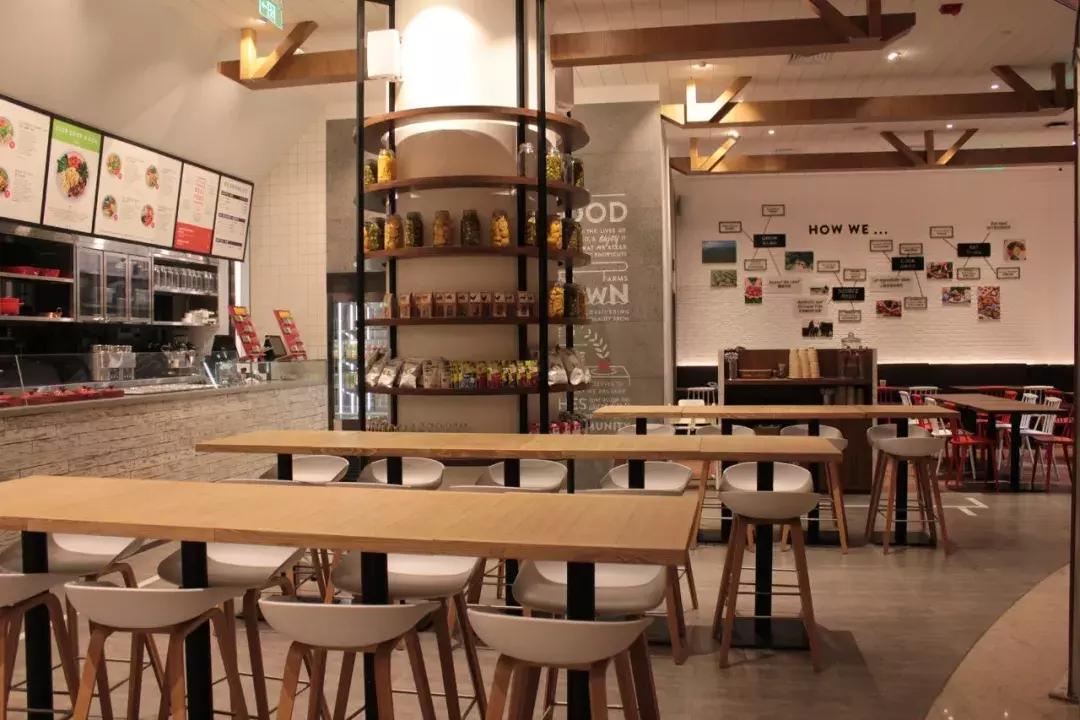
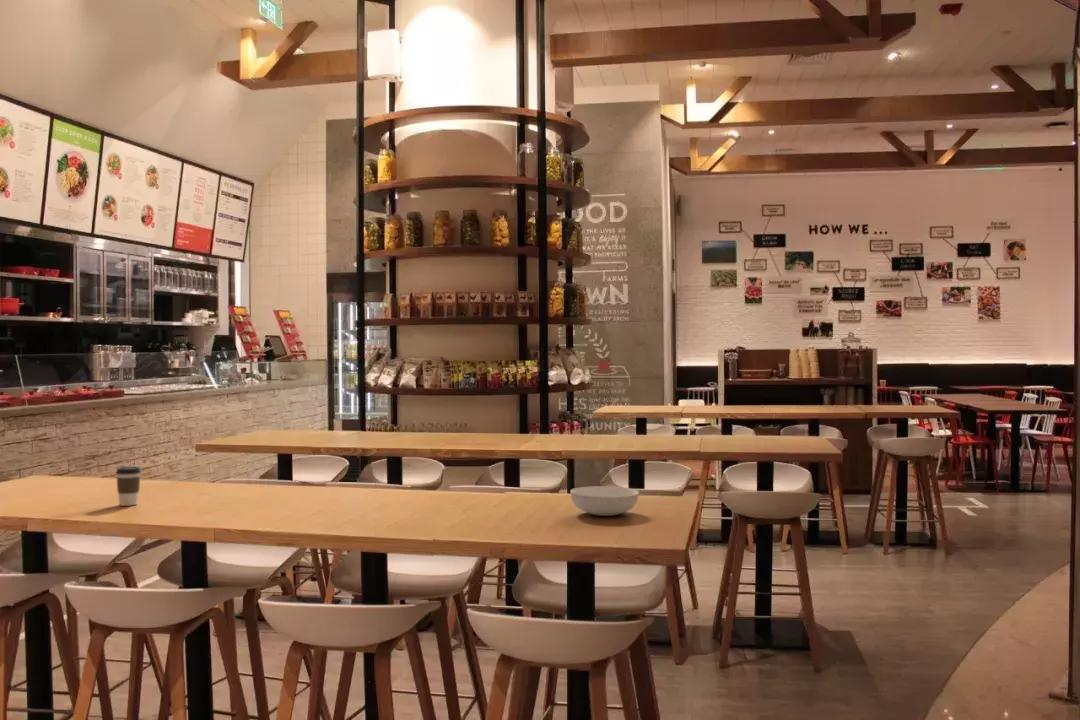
+ coffee cup [115,466,142,507]
+ serving bowl [569,485,640,517]
